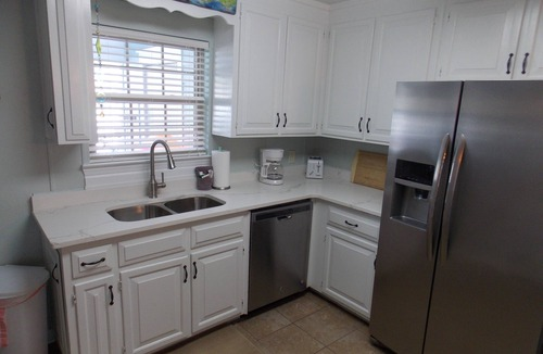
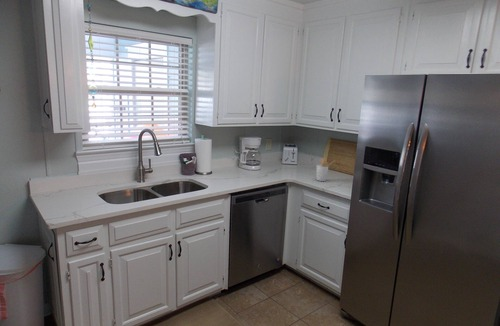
+ utensil holder [315,157,336,182]
